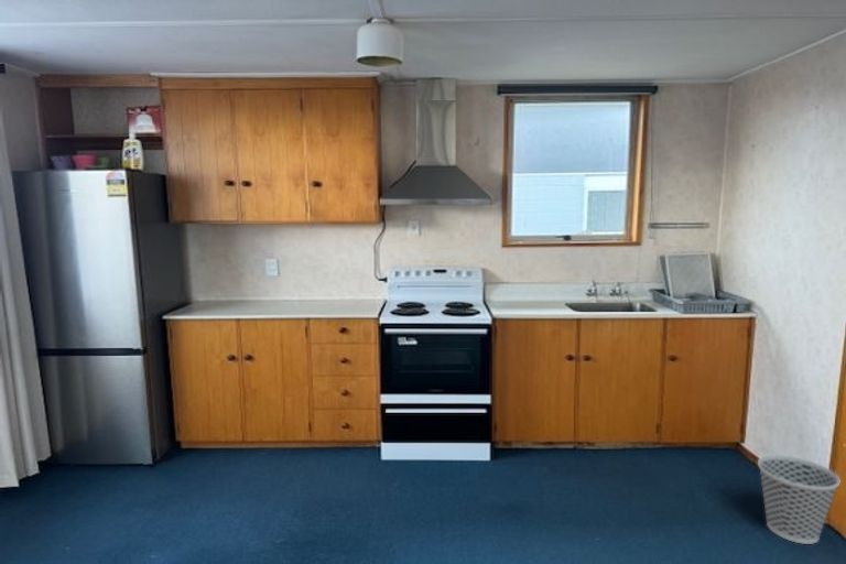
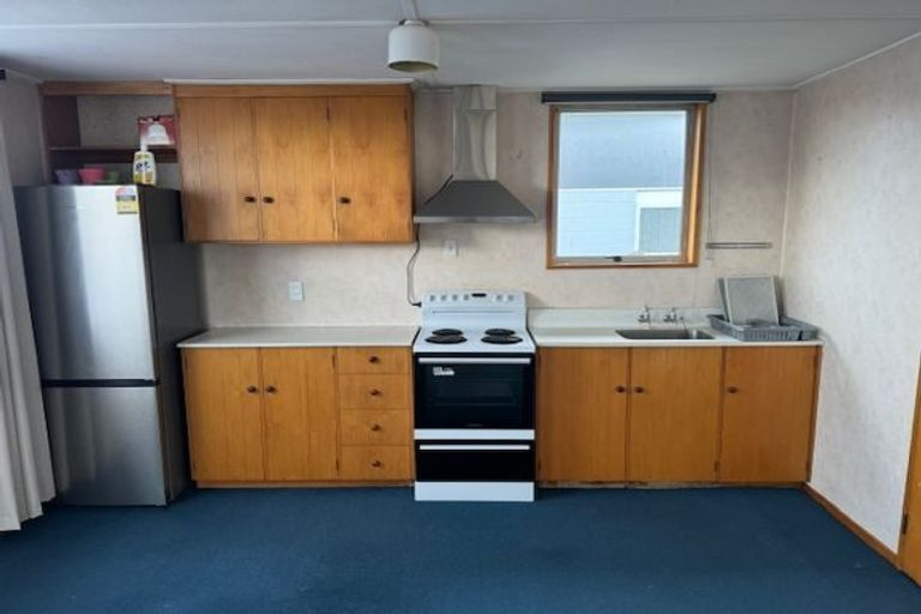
- wastebasket [757,454,840,545]
